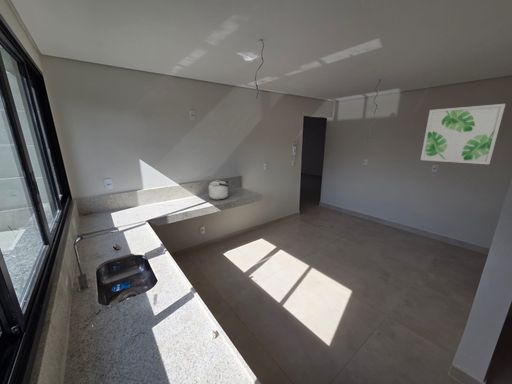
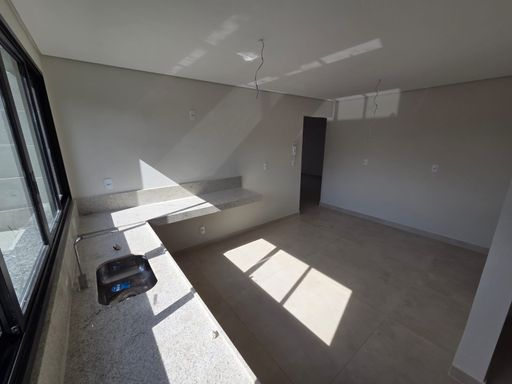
- kettle [208,179,230,201]
- wall art [420,103,506,165]
